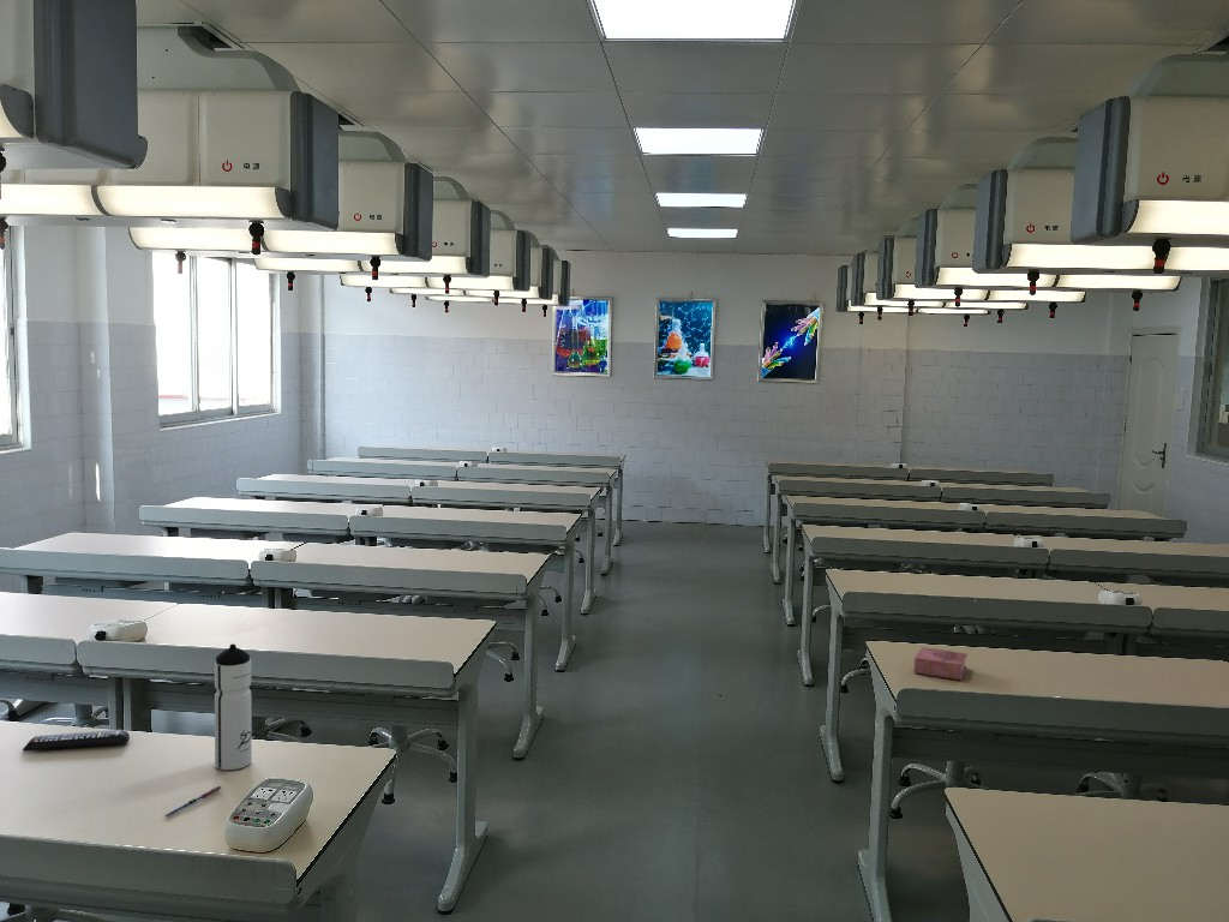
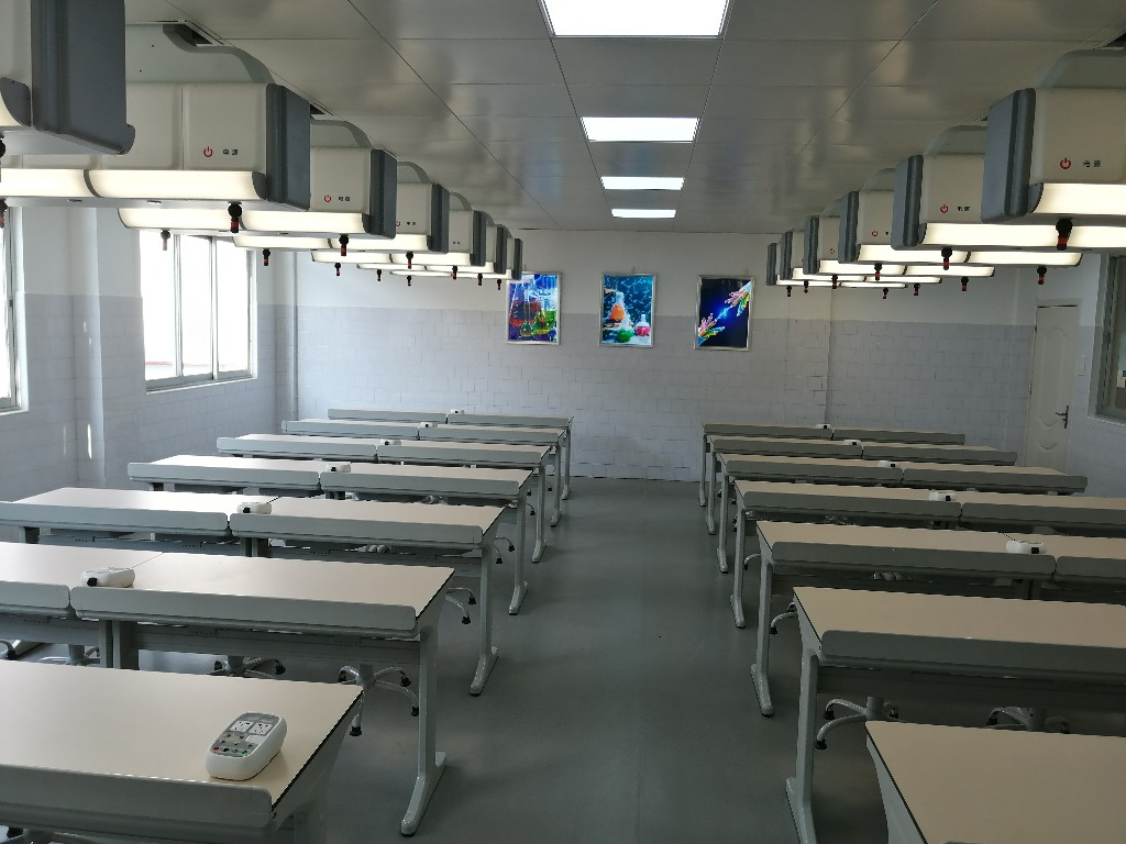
- book [913,646,969,681]
- water bottle [214,643,253,771]
- remote control [22,729,131,753]
- pen [163,785,223,818]
